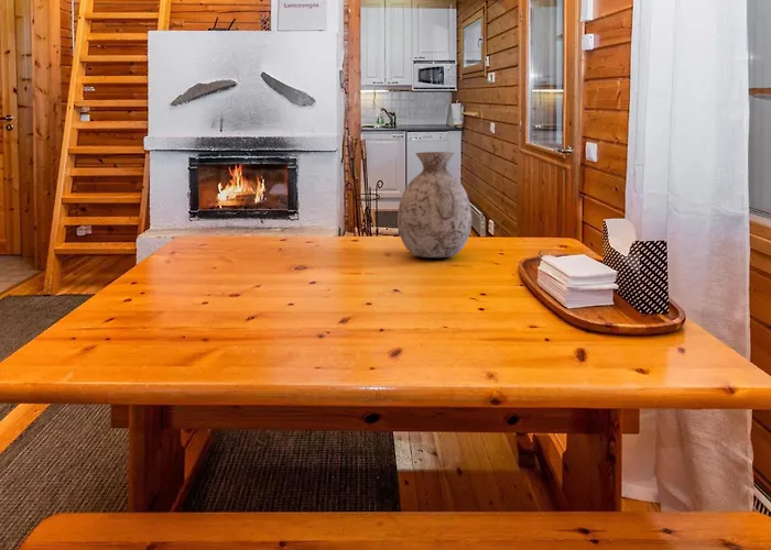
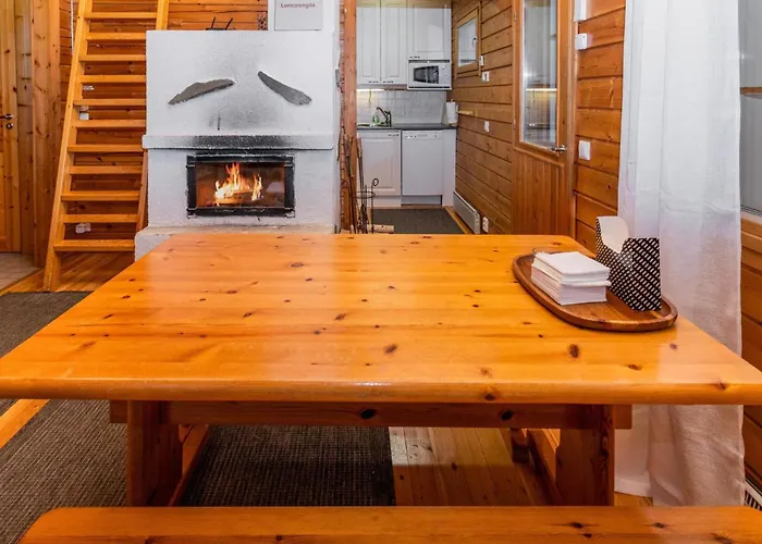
- vase [397,151,473,258]
